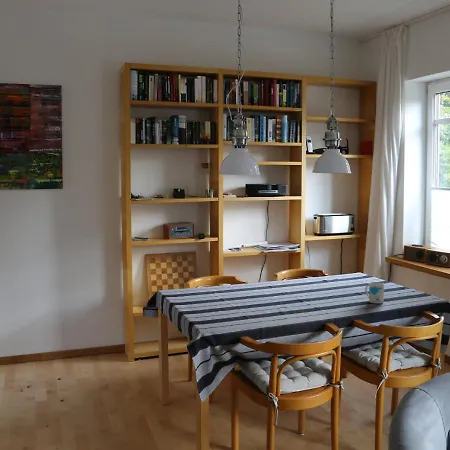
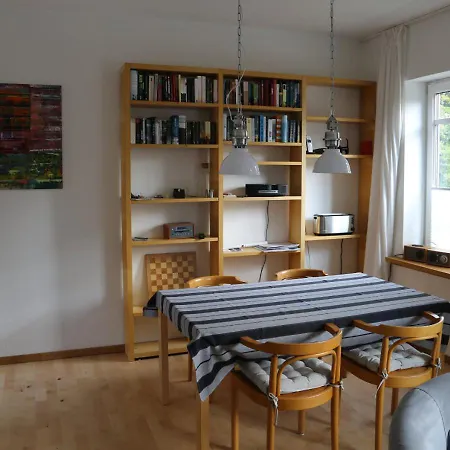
- mug [364,281,385,304]
